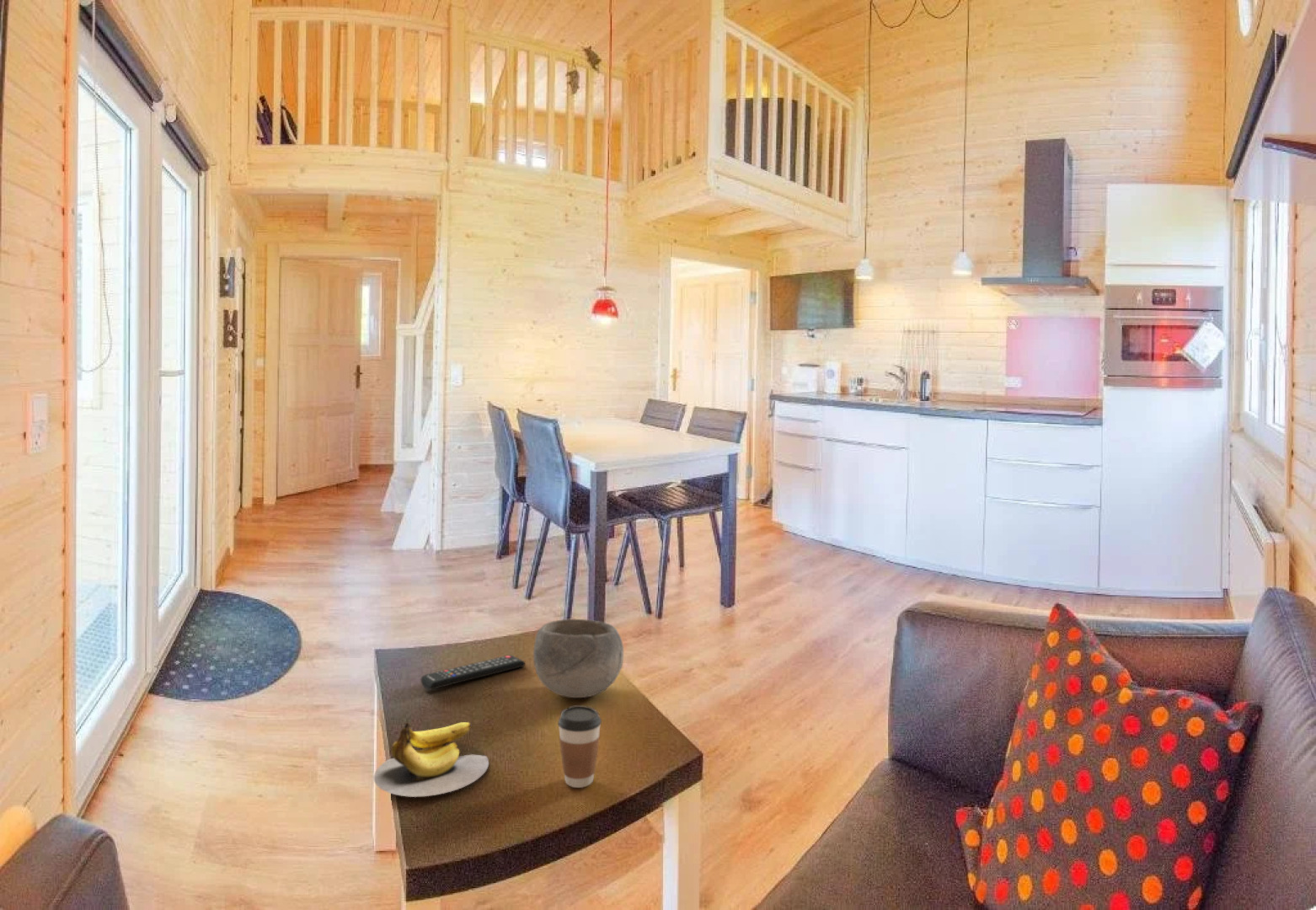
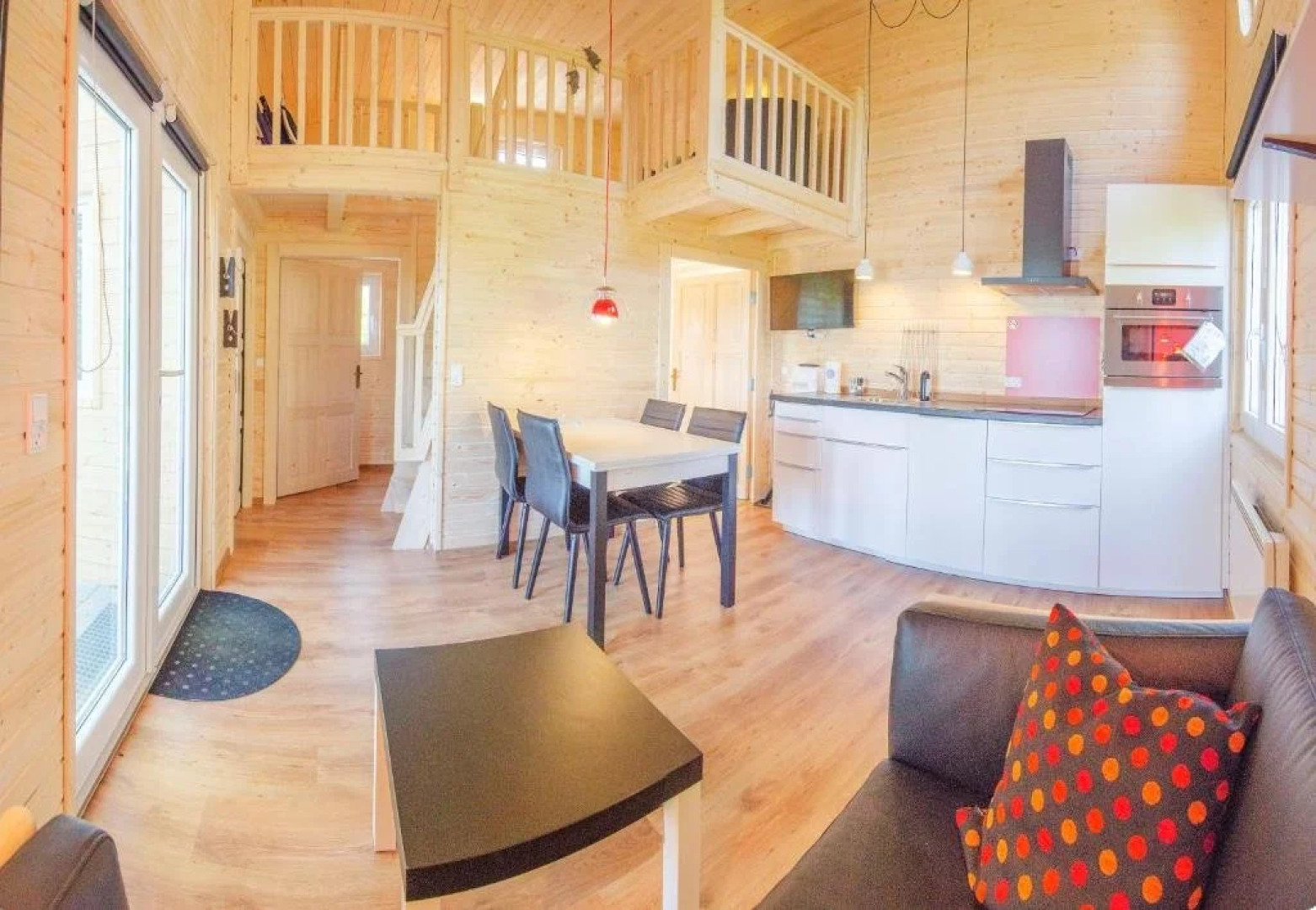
- remote control [420,655,526,691]
- coffee cup [557,704,602,789]
- bowl [532,618,624,699]
- banana [373,721,489,798]
